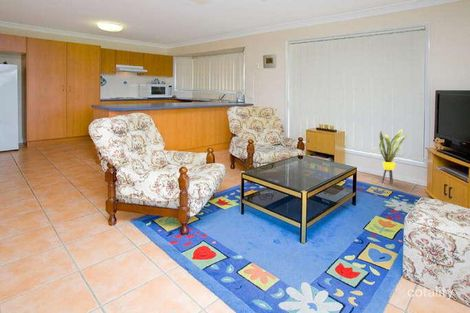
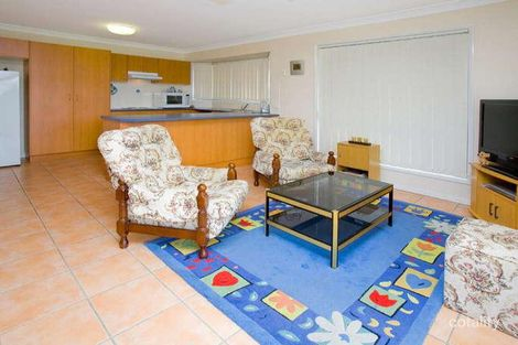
- house plant [370,128,410,185]
